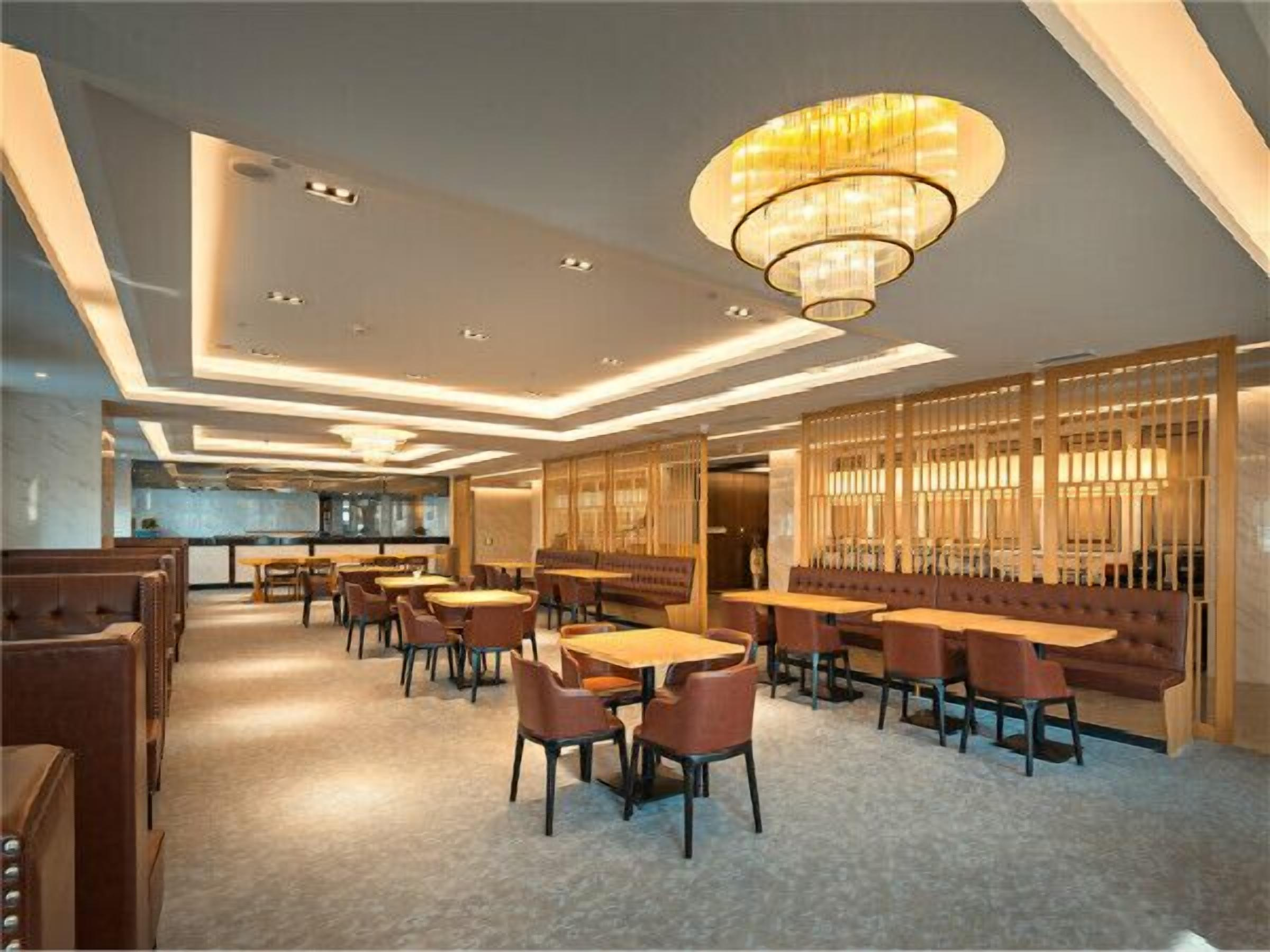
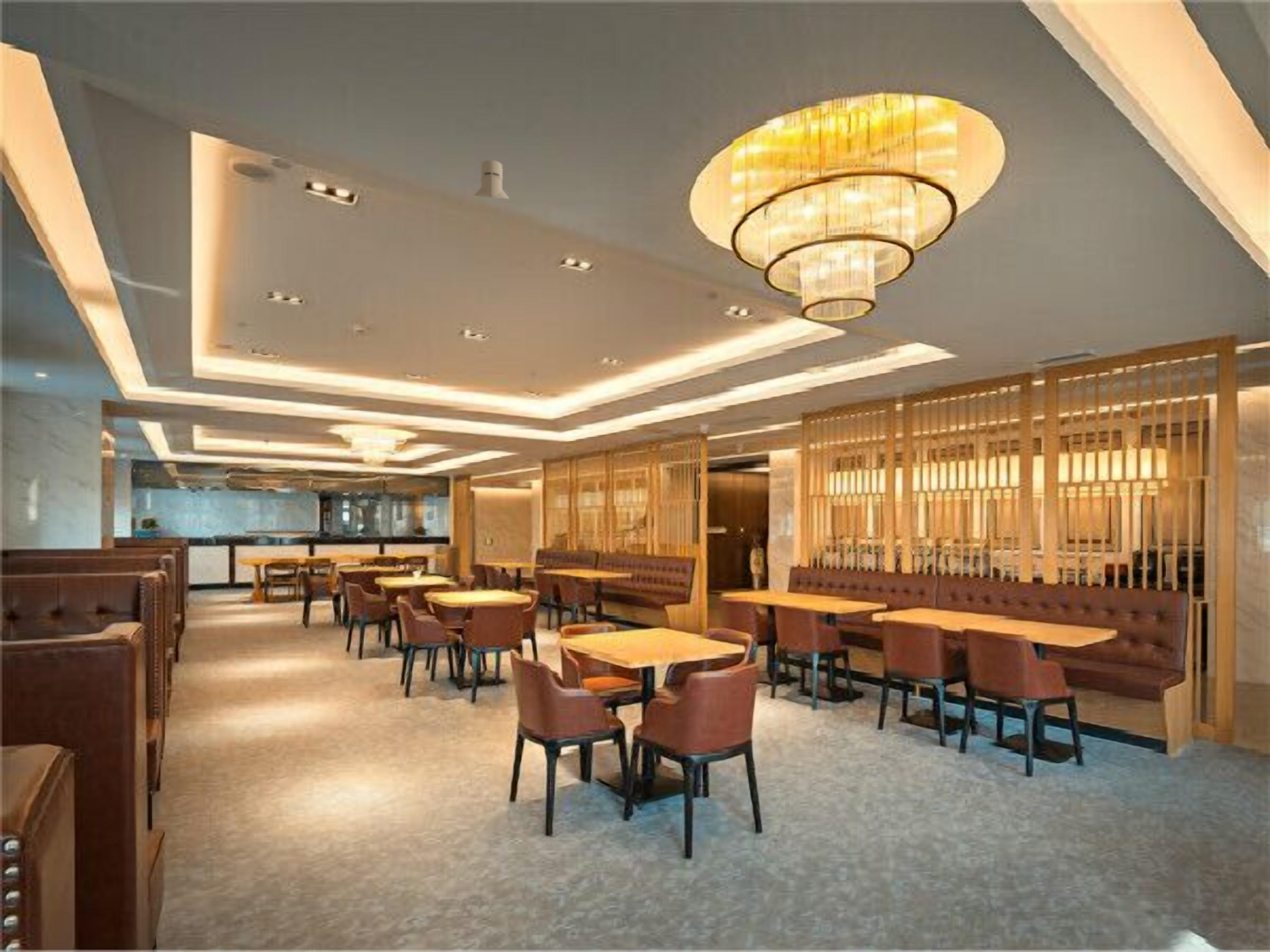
+ knight helmet [473,160,510,199]
